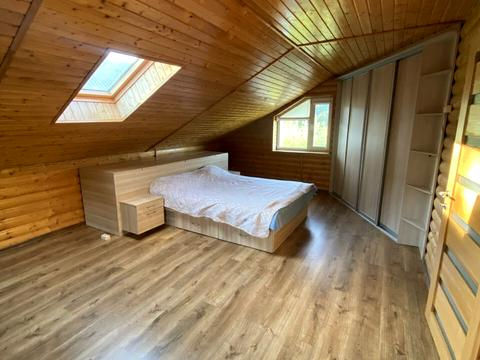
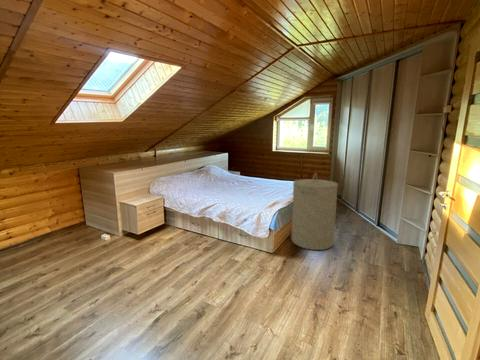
+ laundry hamper [290,172,339,251]
